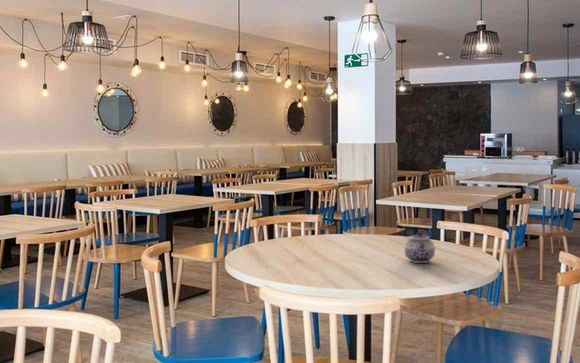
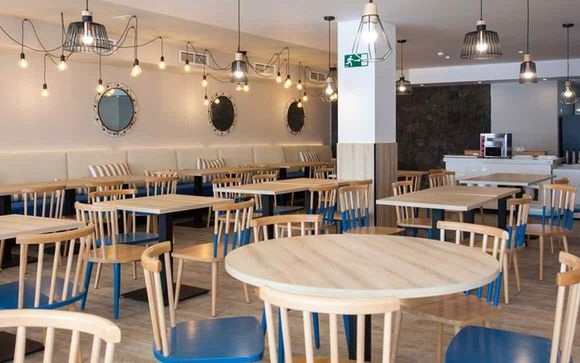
- teapot [403,231,436,264]
